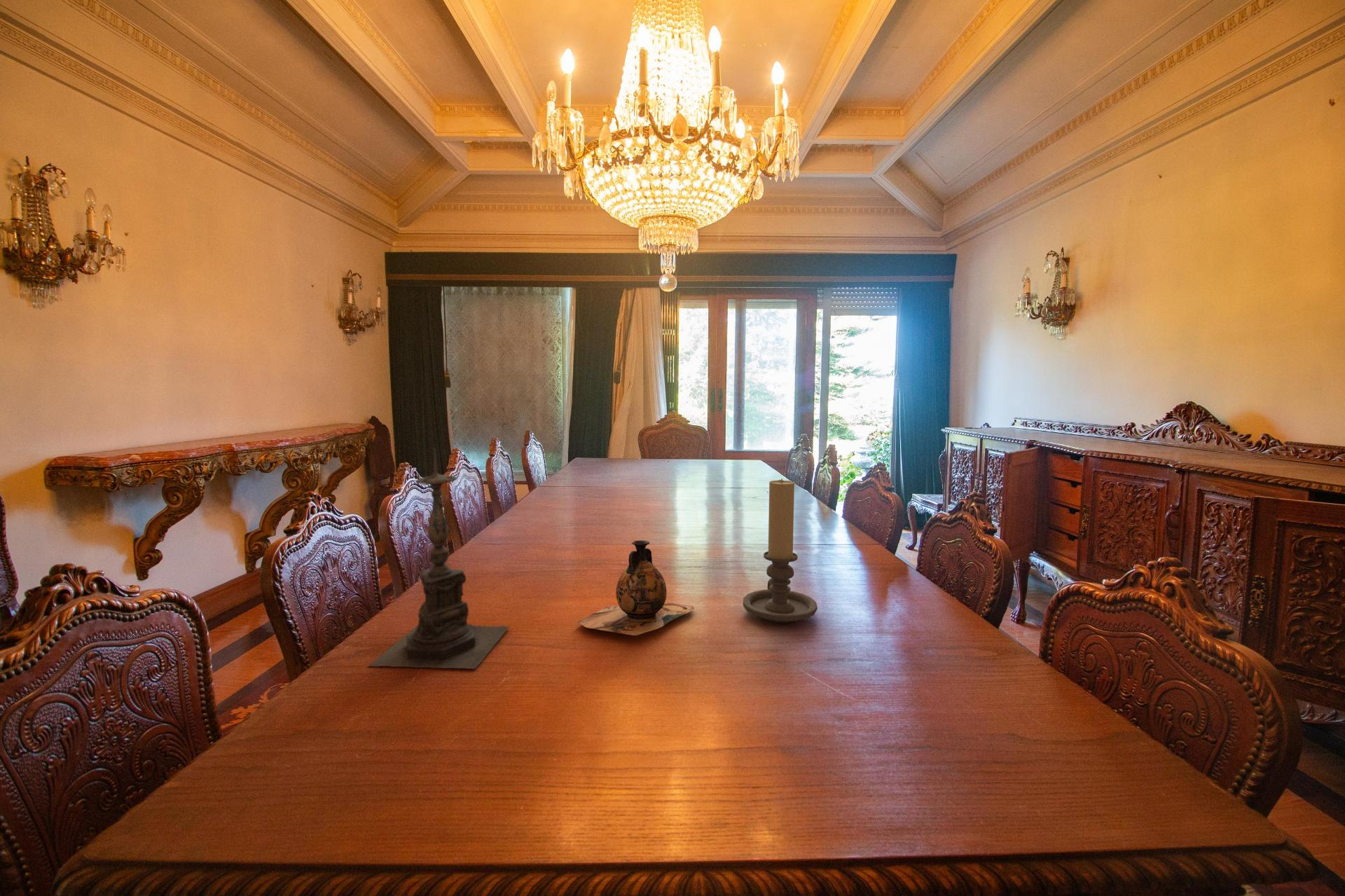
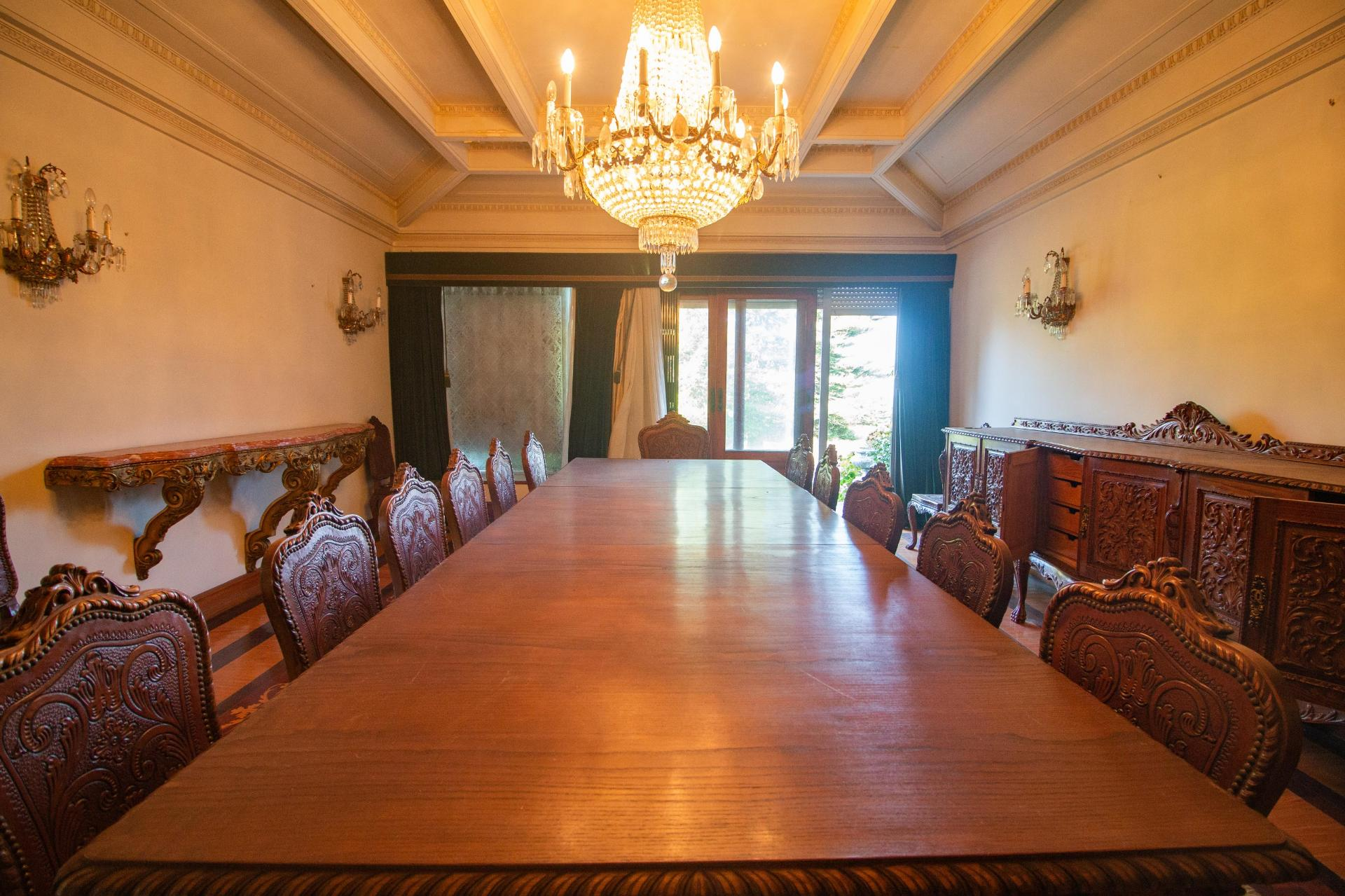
- candle holder [743,478,818,623]
- candle holder [368,448,511,670]
- vase [577,539,695,636]
